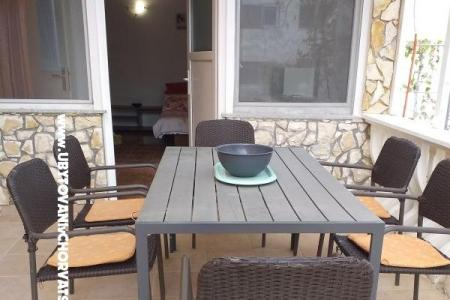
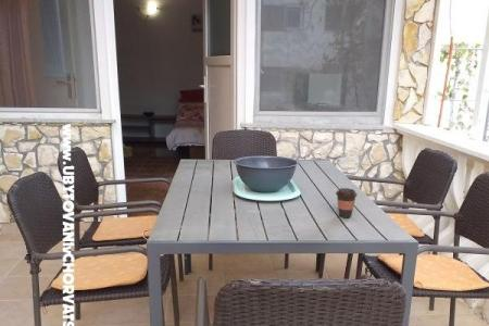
+ coffee cup [335,187,359,218]
